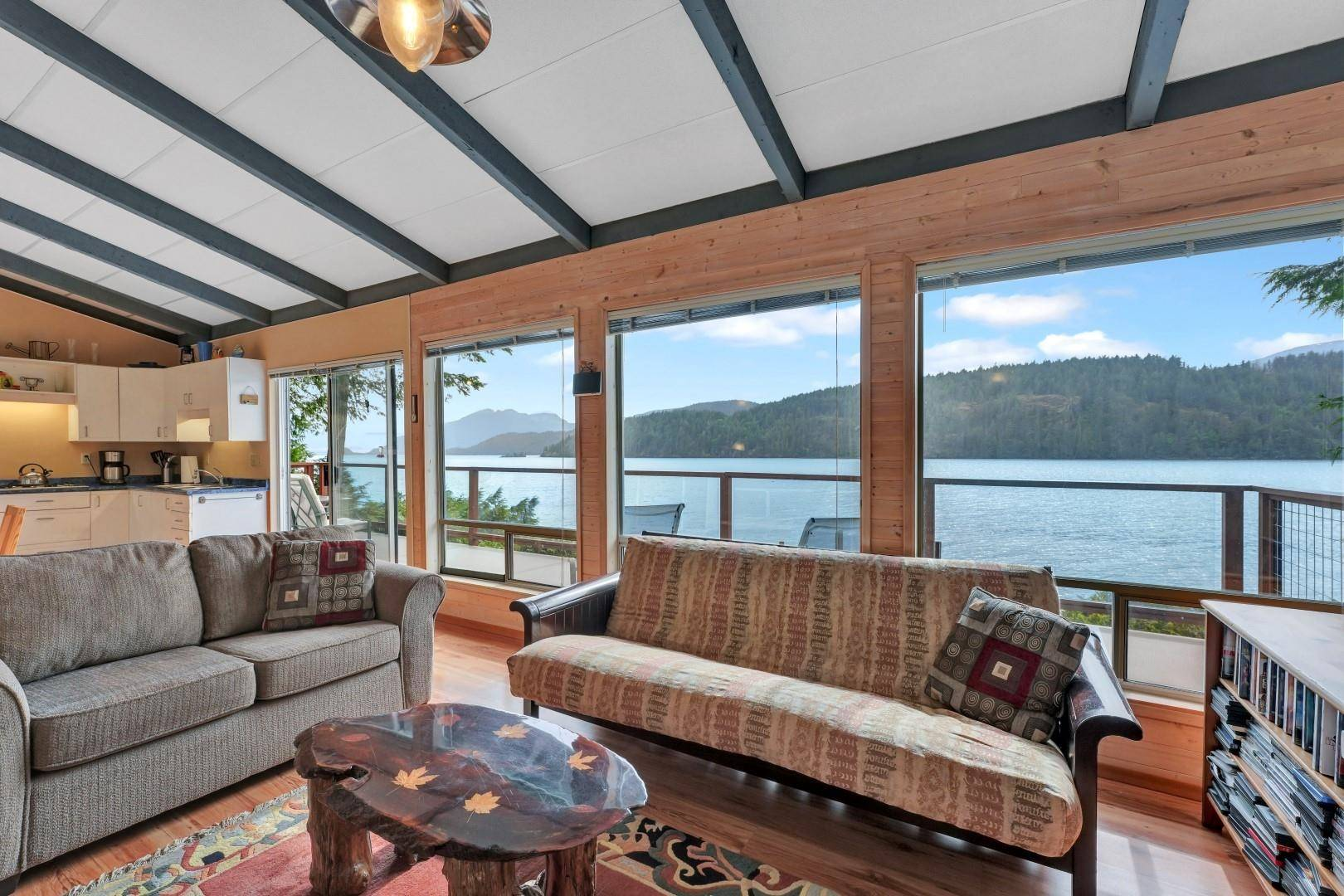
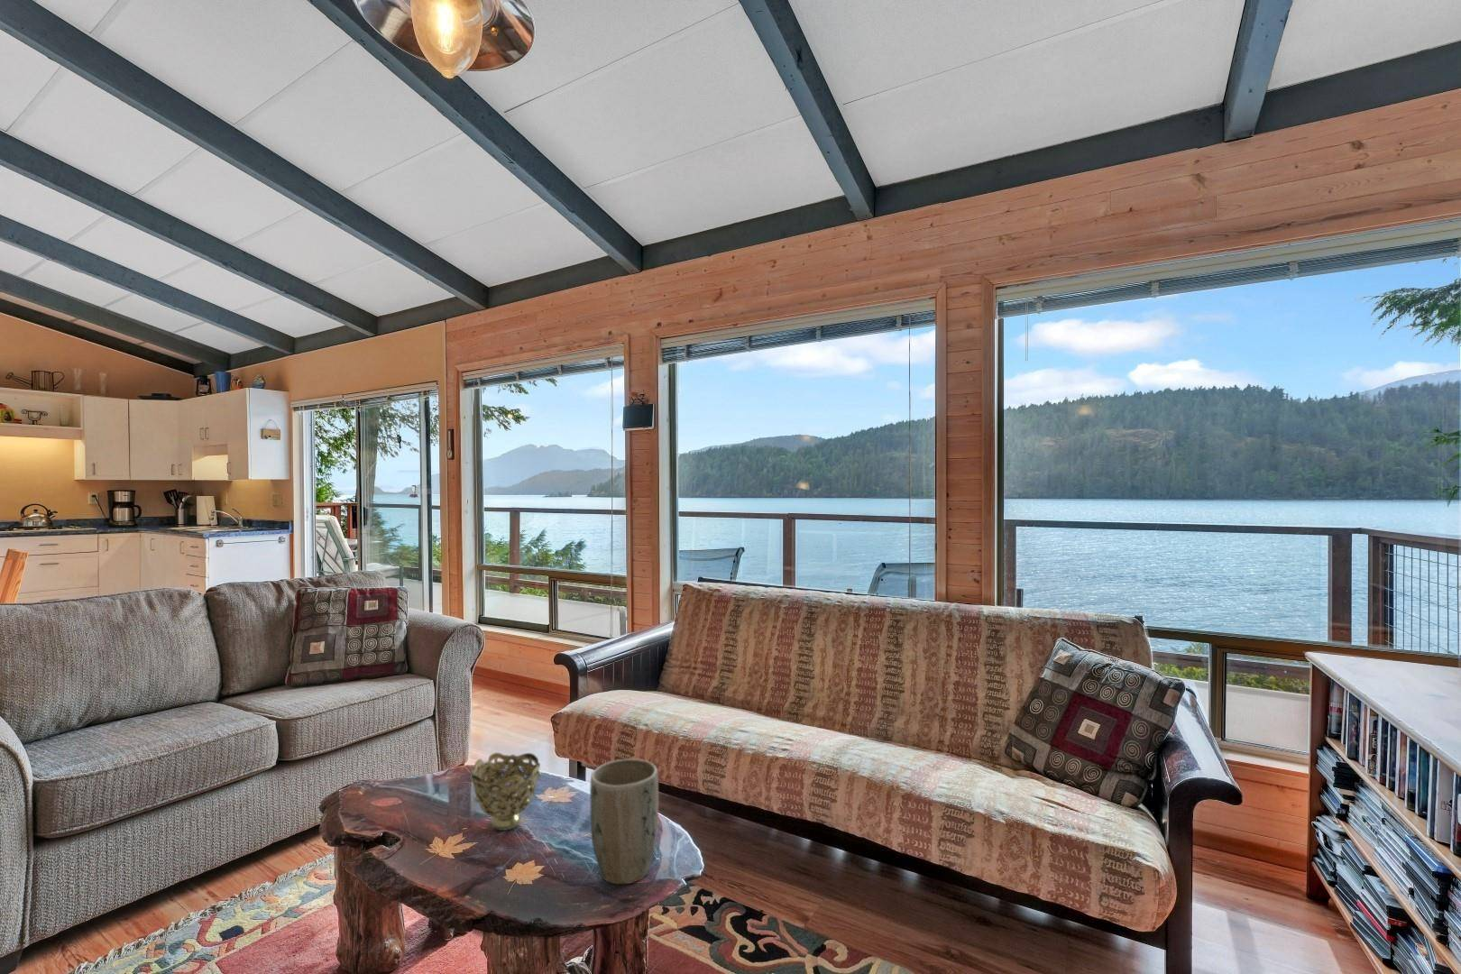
+ plant pot [589,758,659,885]
+ decorative bowl [470,752,542,832]
